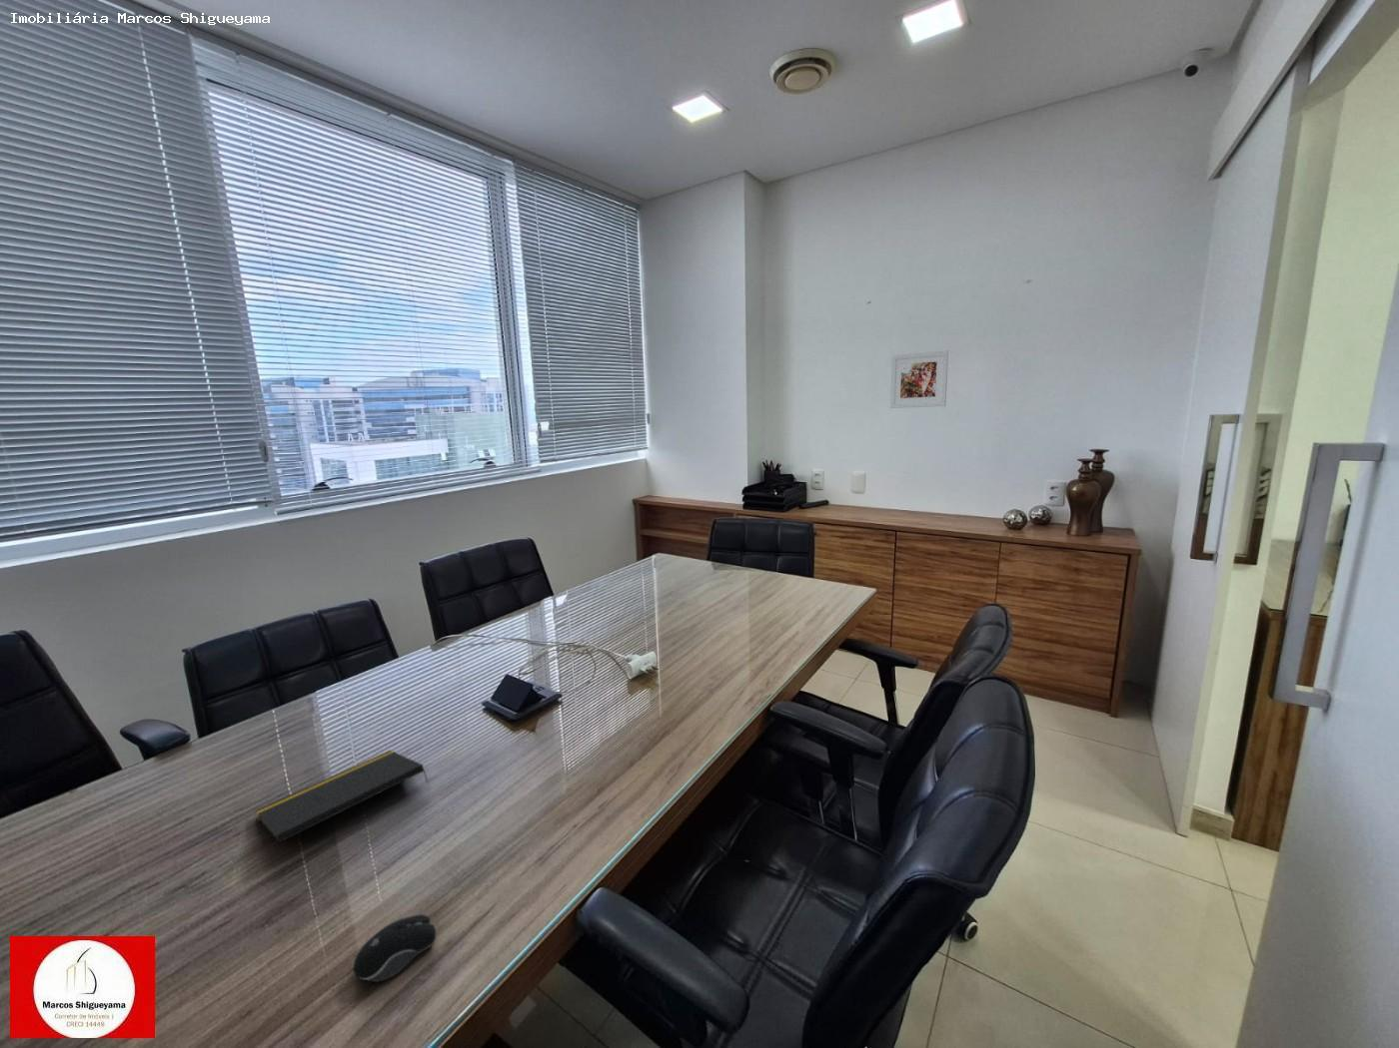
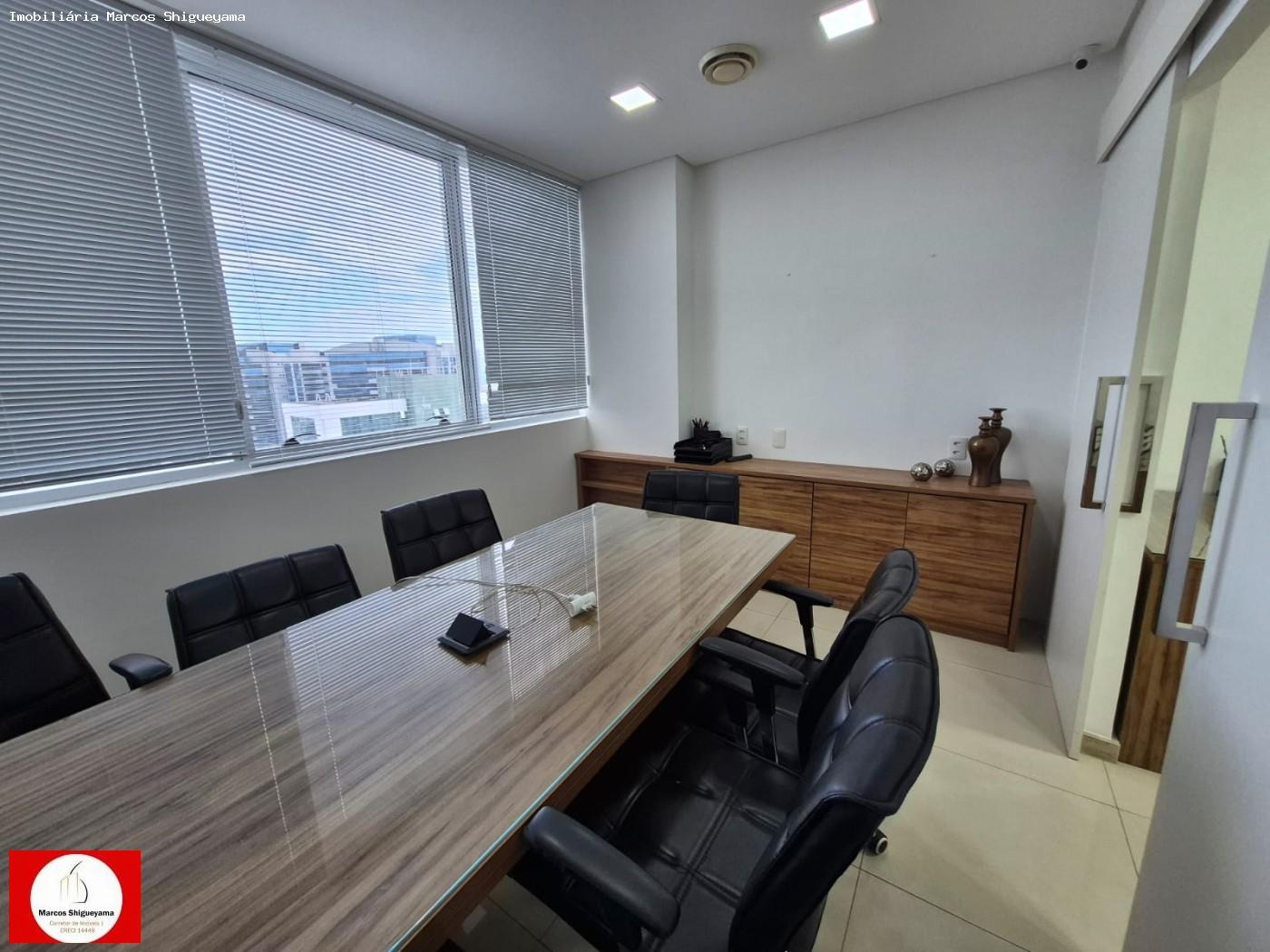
- notepad [253,750,430,844]
- computer mouse [353,914,436,983]
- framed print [889,349,950,410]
